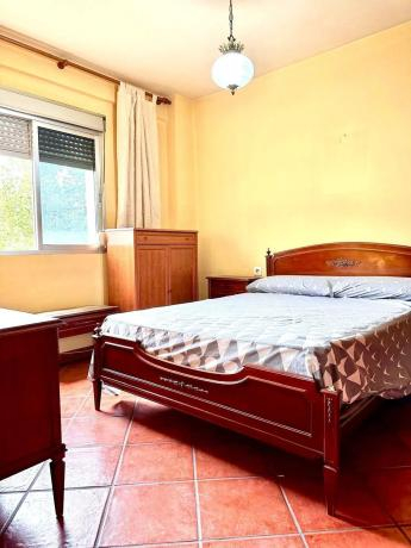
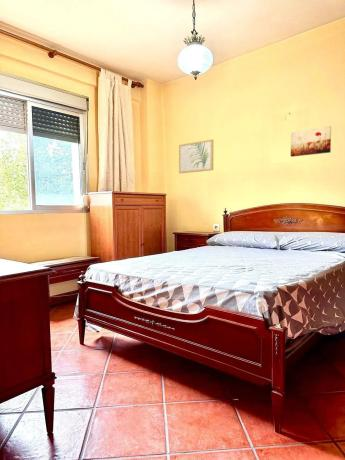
+ wall art [290,125,332,158]
+ wall art [178,138,214,174]
